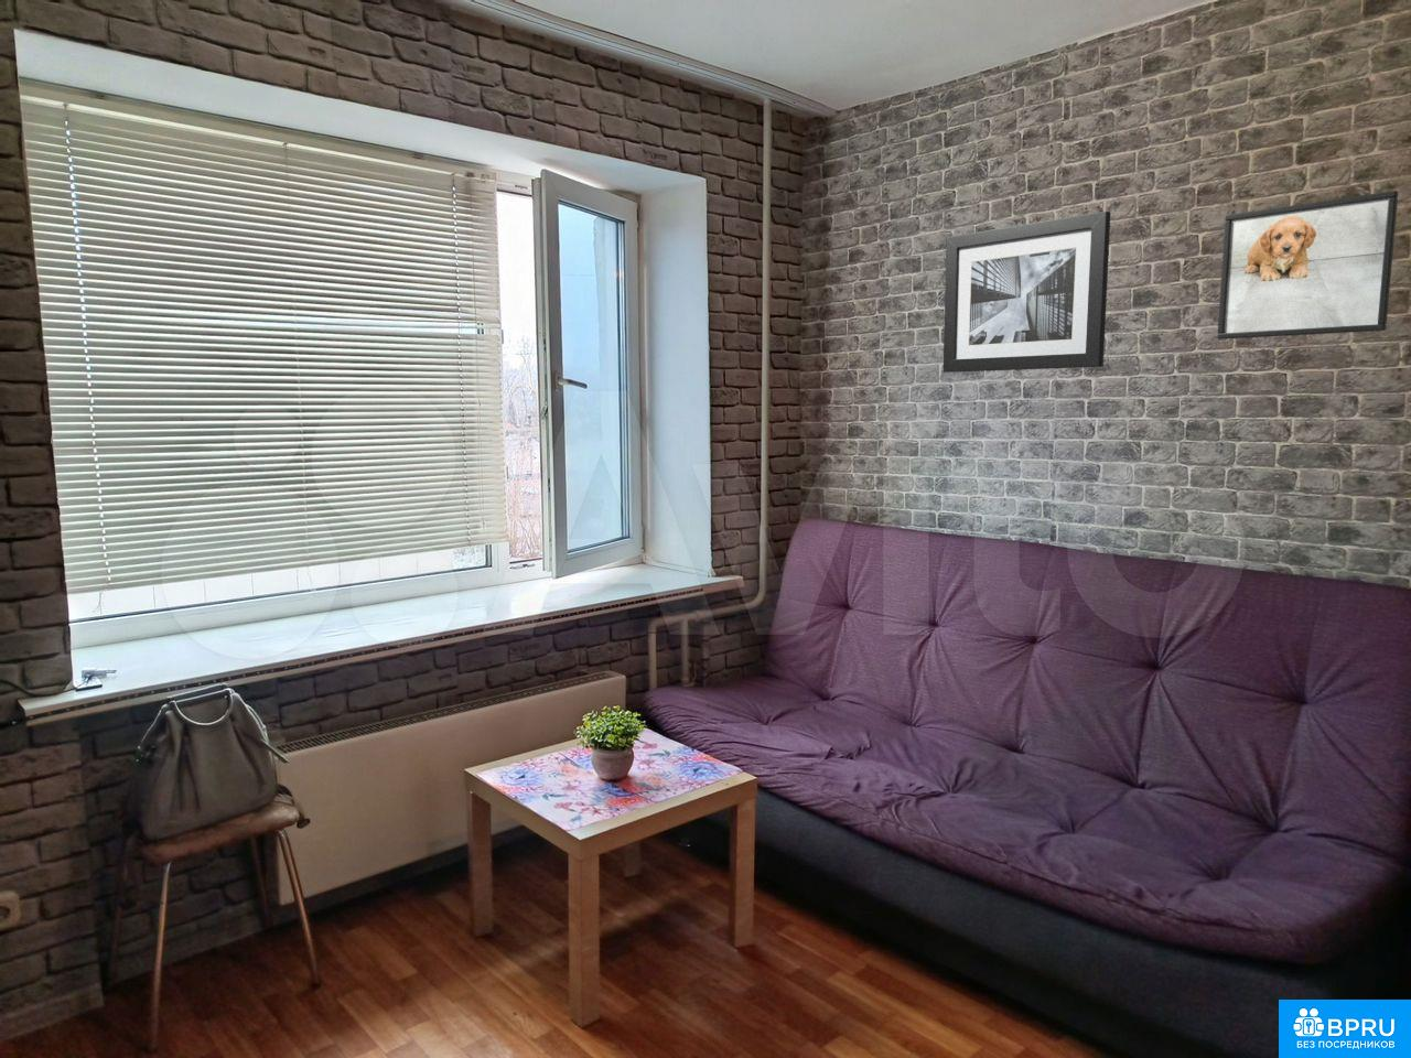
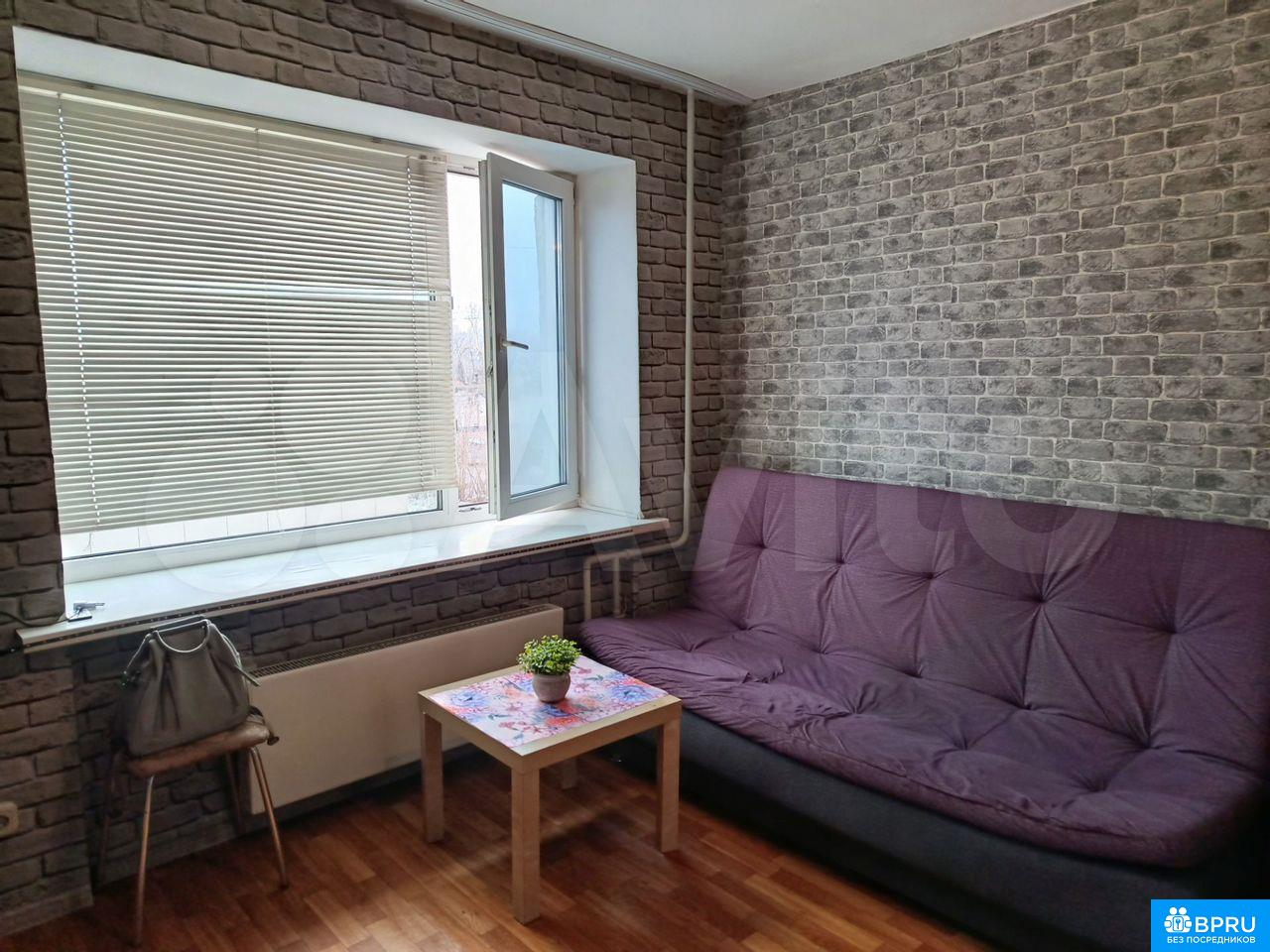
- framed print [1215,190,1399,340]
- wall art [942,210,1111,373]
